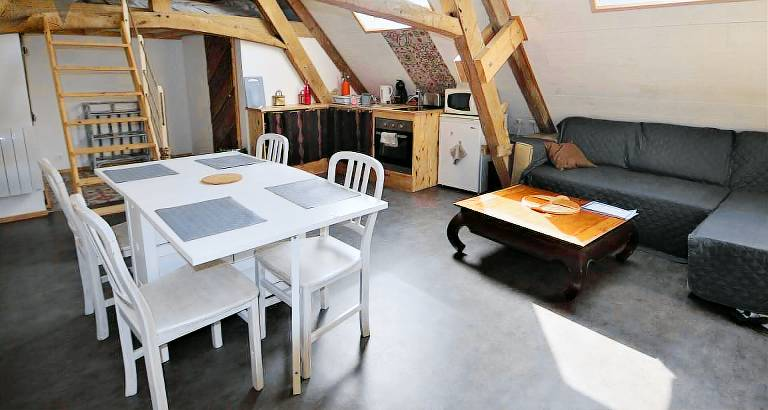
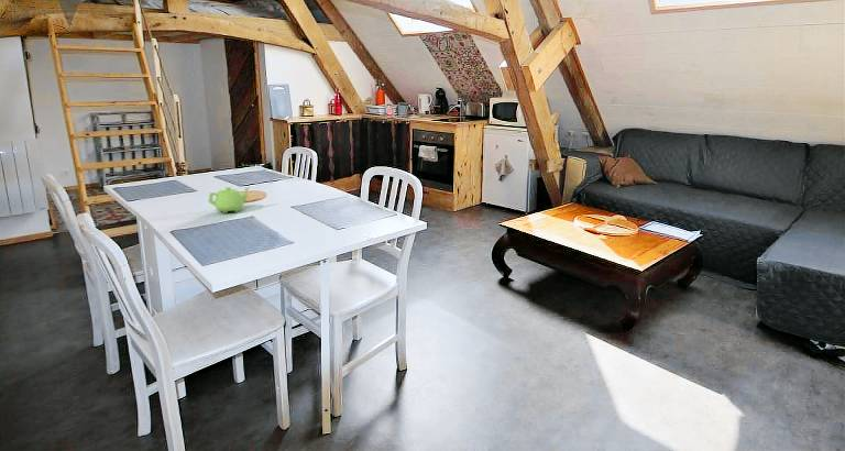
+ teapot [208,186,251,215]
